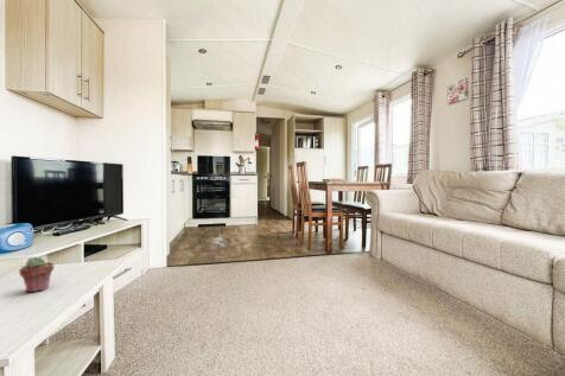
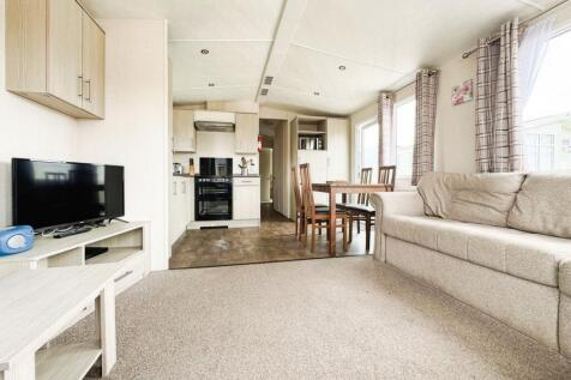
- potted succulent [18,255,55,293]
